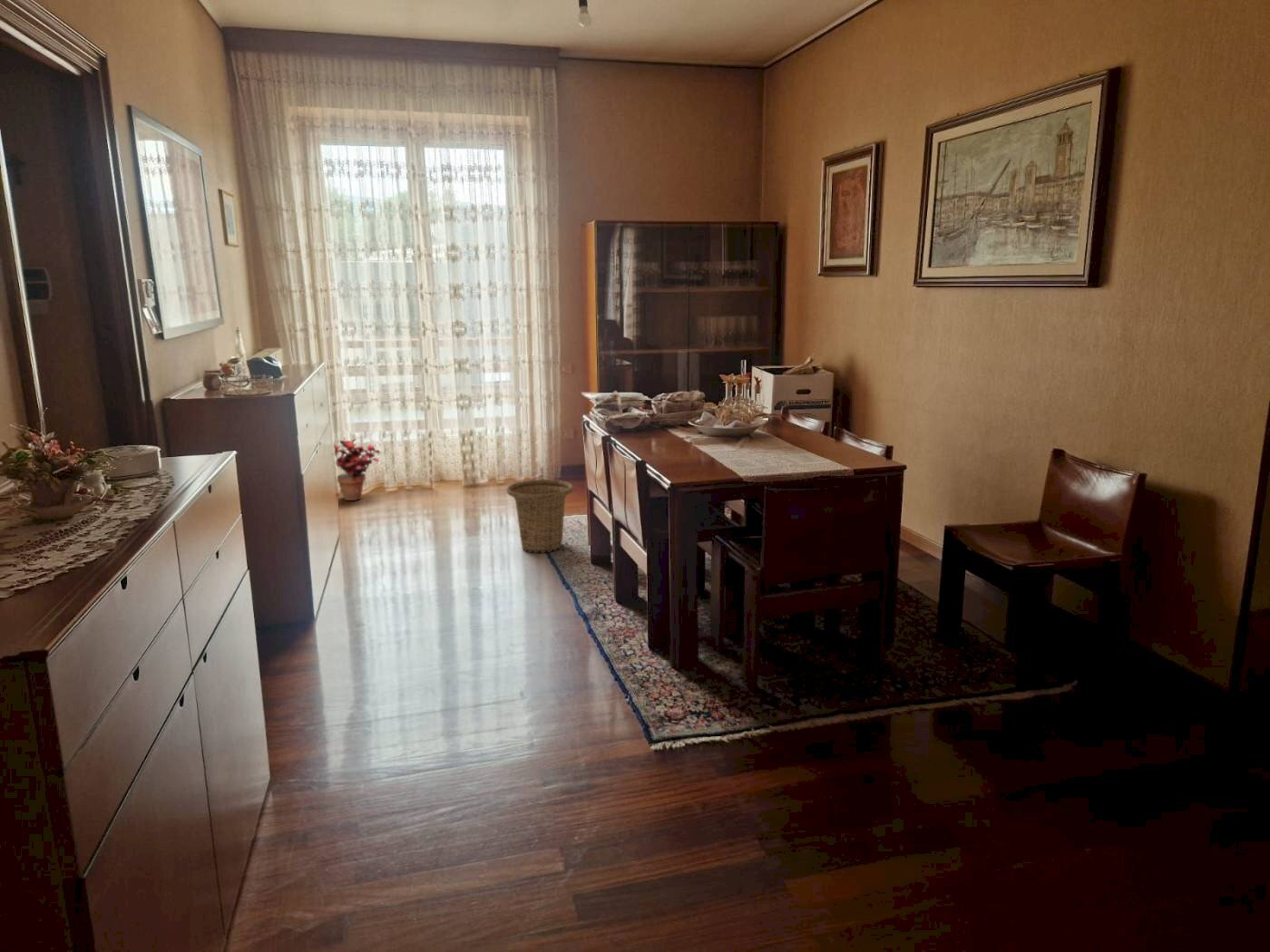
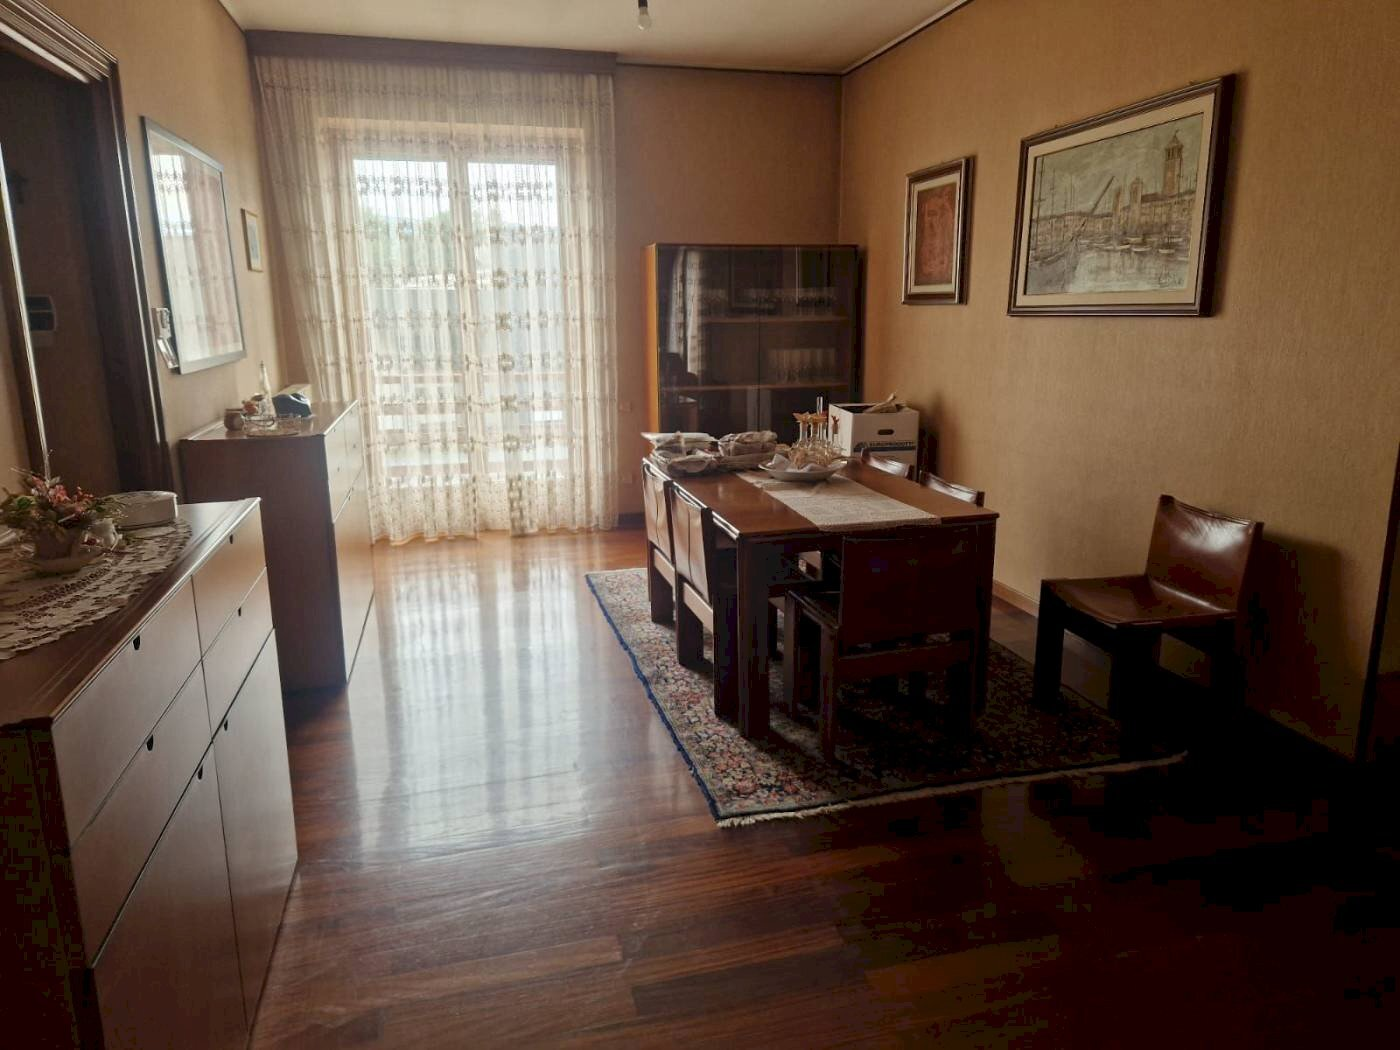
- basket [505,479,574,554]
- potted plant [333,438,382,501]
